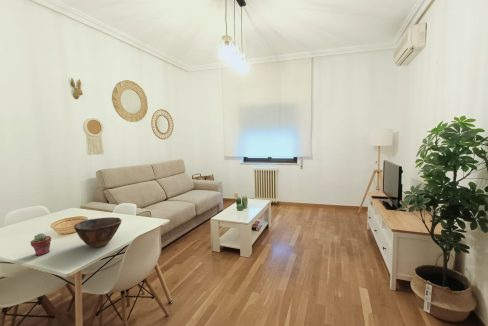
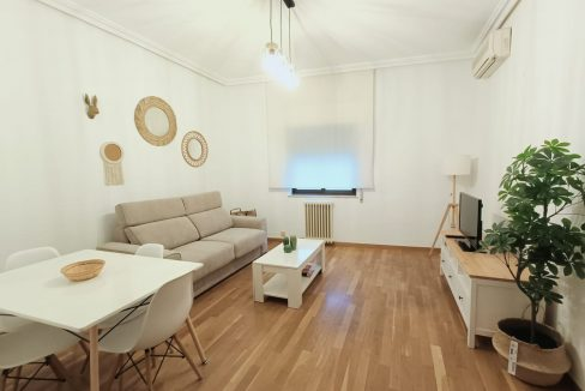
- bowl [73,216,123,248]
- potted succulent [30,233,52,257]
